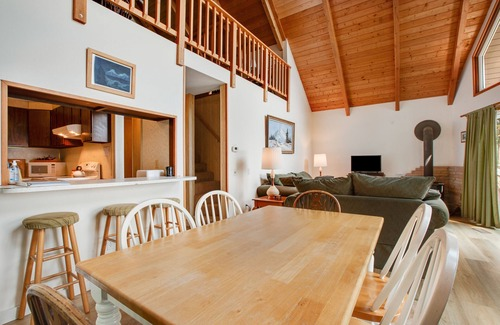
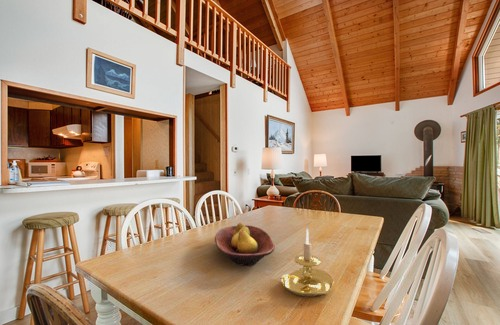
+ candle holder [279,228,335,298]
+ fruit bowl [214,222,276,267]
